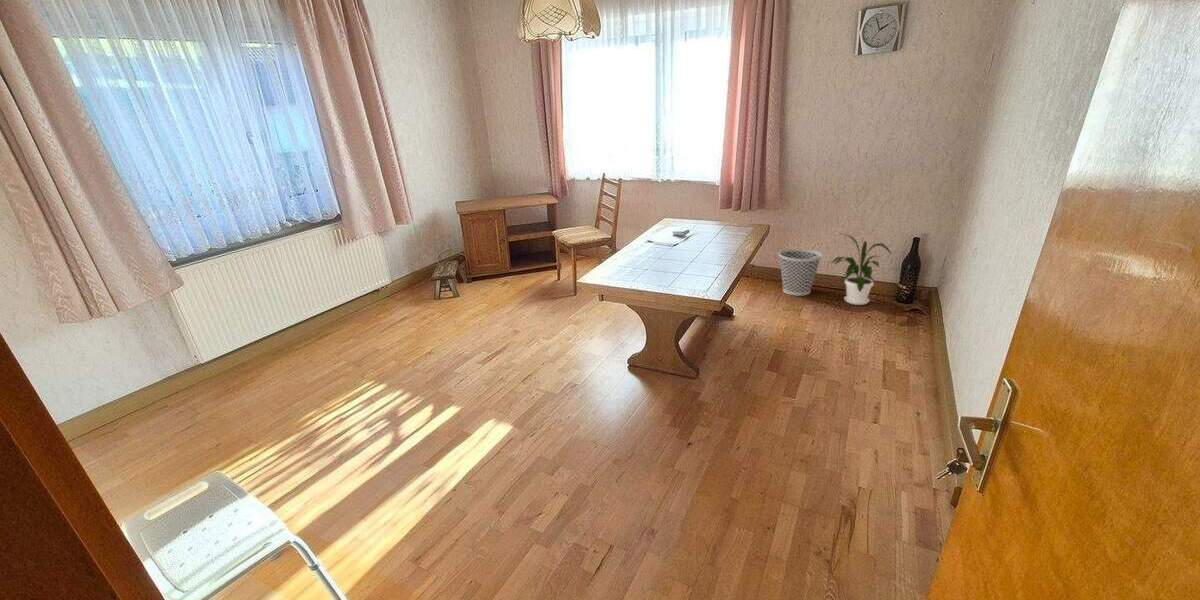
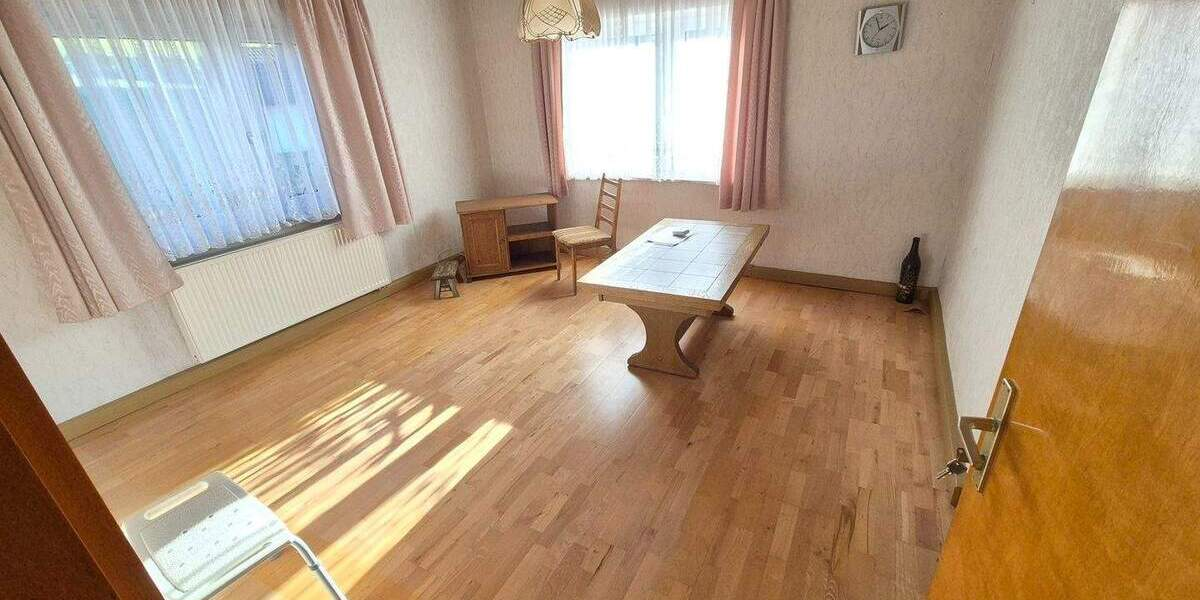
- wastebasket [778,248,823,297]
- house plant [829,232,893,306]
